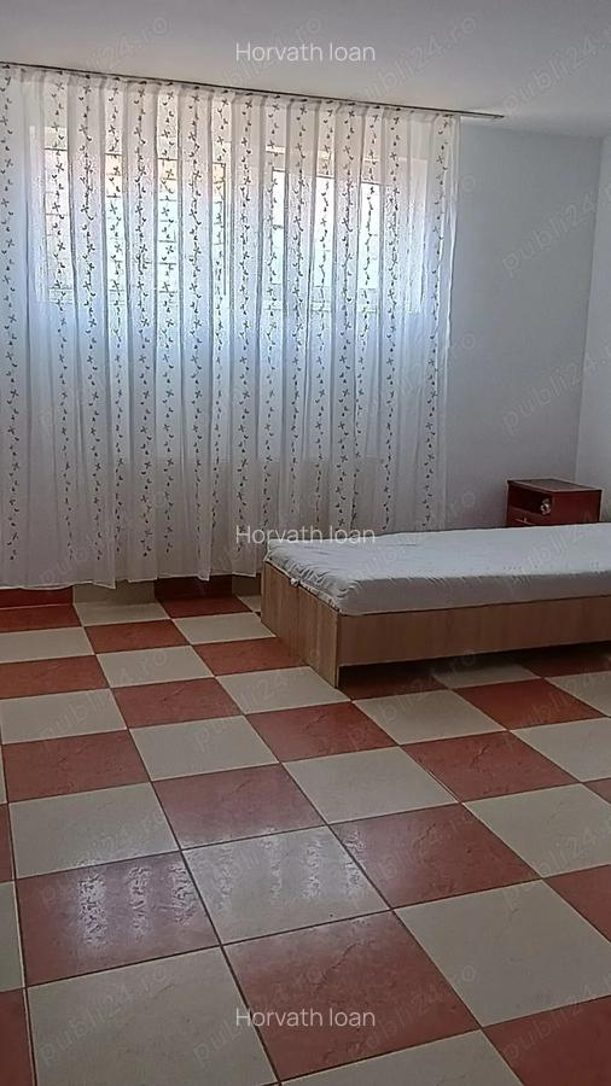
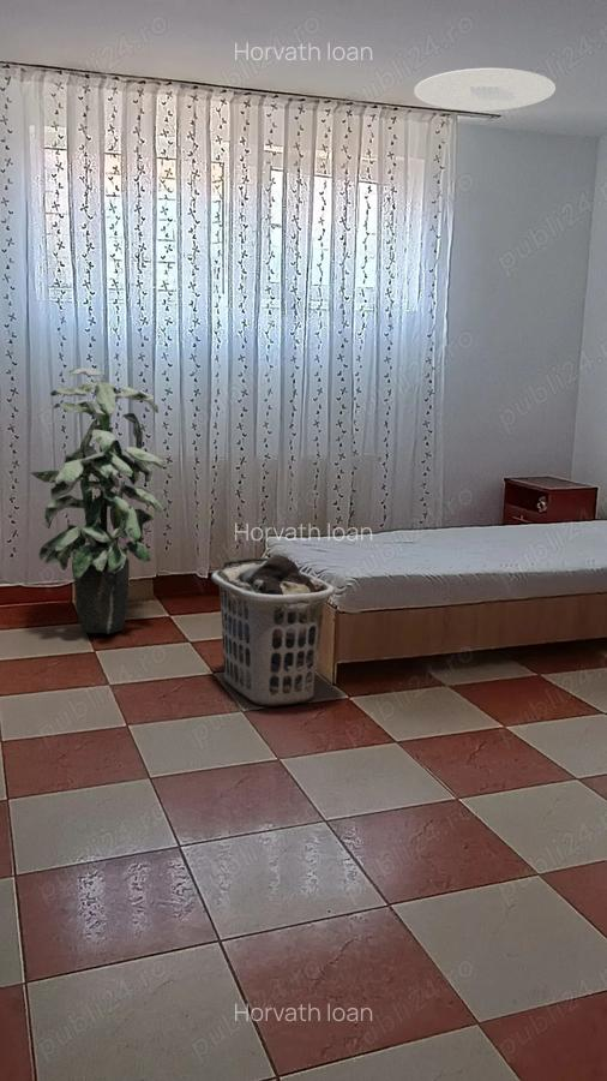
+ clothes hamper [210,554,336,707]
+ ceiling light [413,67,557,112]
+ indoor plant [29,366,166,634]
